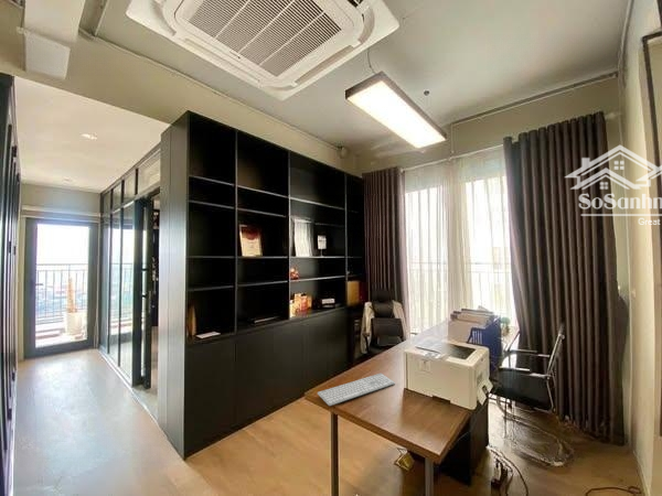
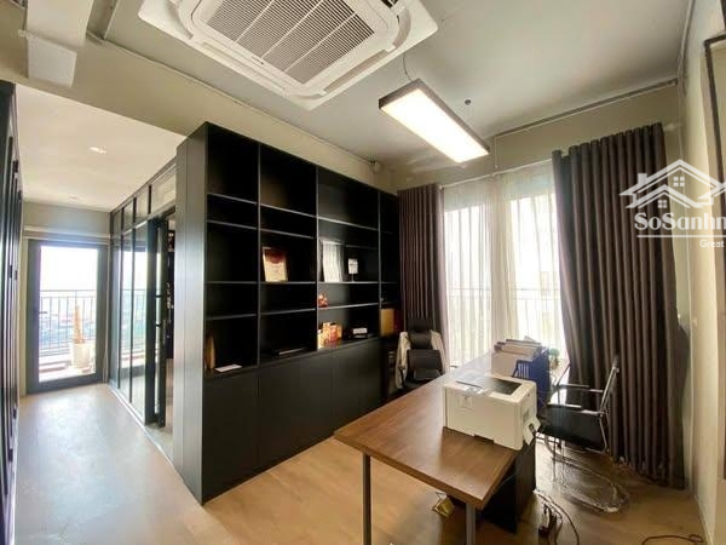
- keyboard [317,373,396,407]
